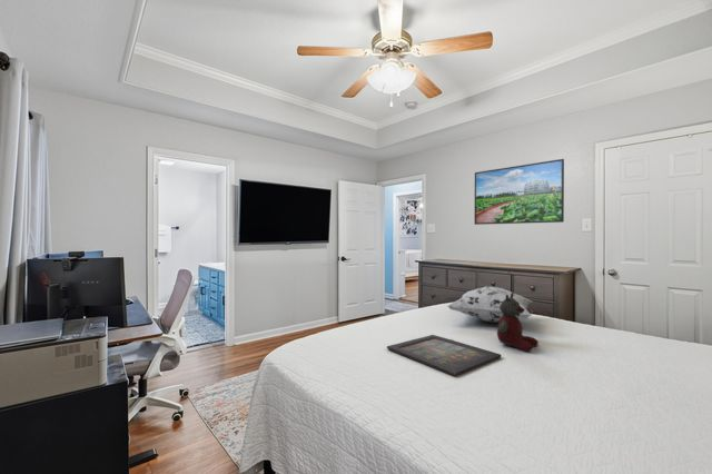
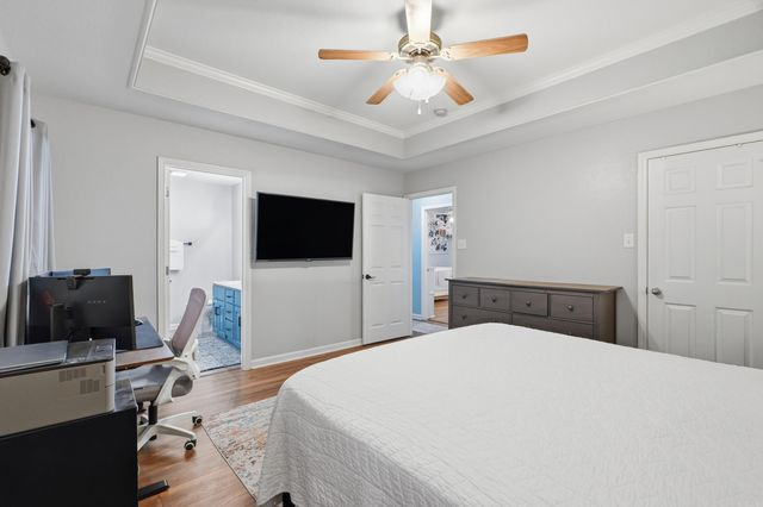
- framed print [474,158,565,226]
- icon panel [386,334,502,377]
- decorative pillow [445,286,533,324]
- stuffed bear [496,292,540,353]
